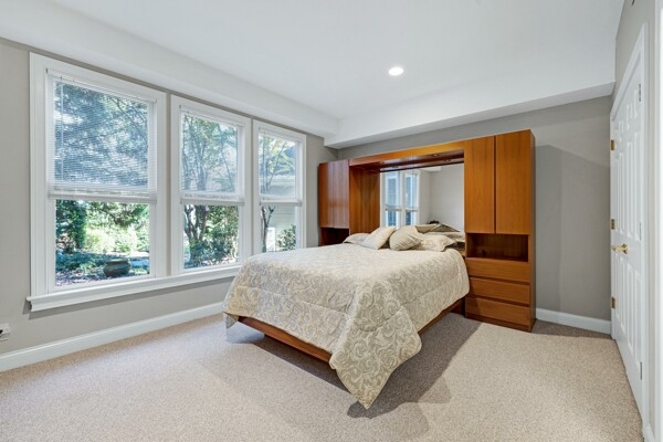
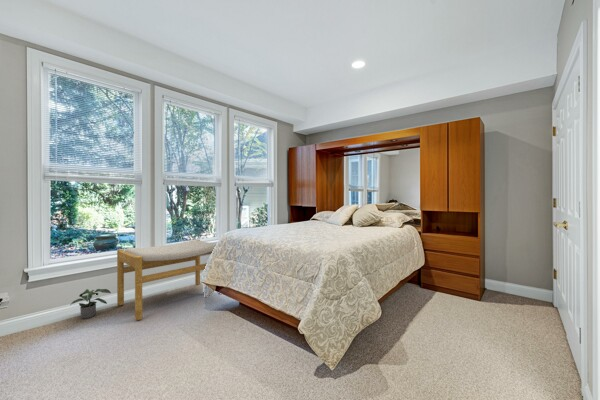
+ potted plant [69,288,112,320]
+ footstool [116,239,221,321]
